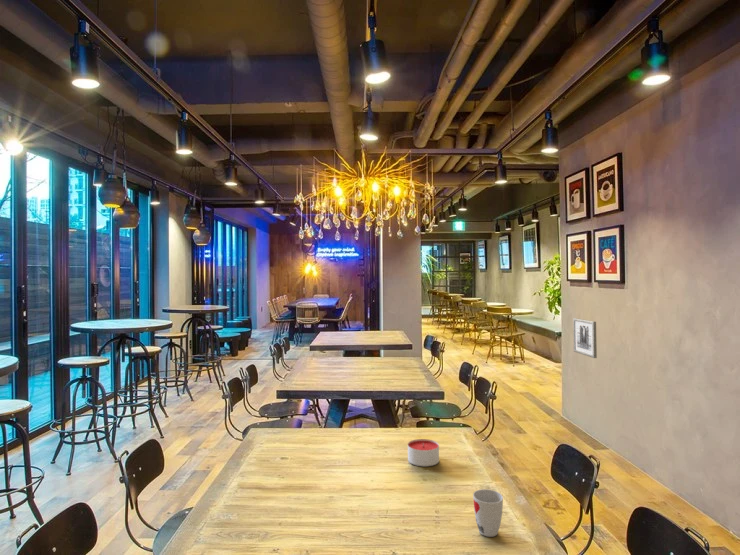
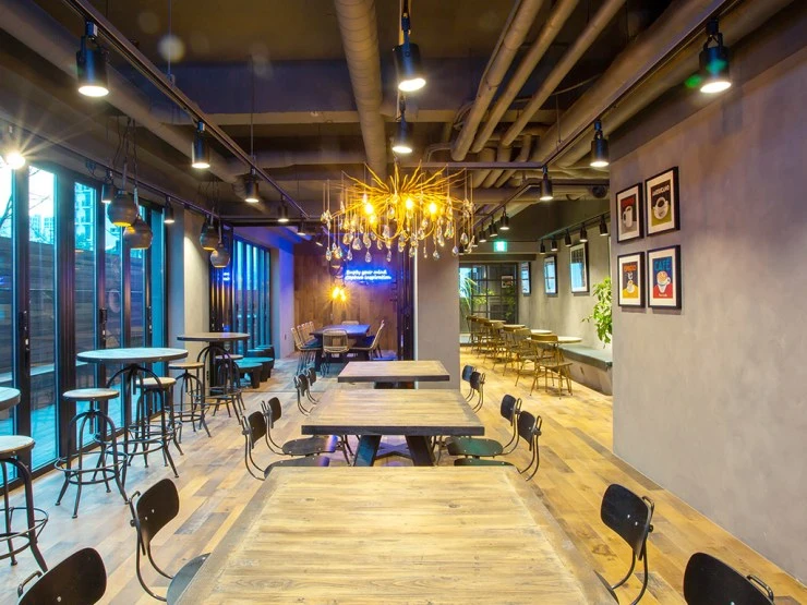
- candle [407,438,440,467]
- cup [472,488,504,538]
- wall art [572,317,598,359]
